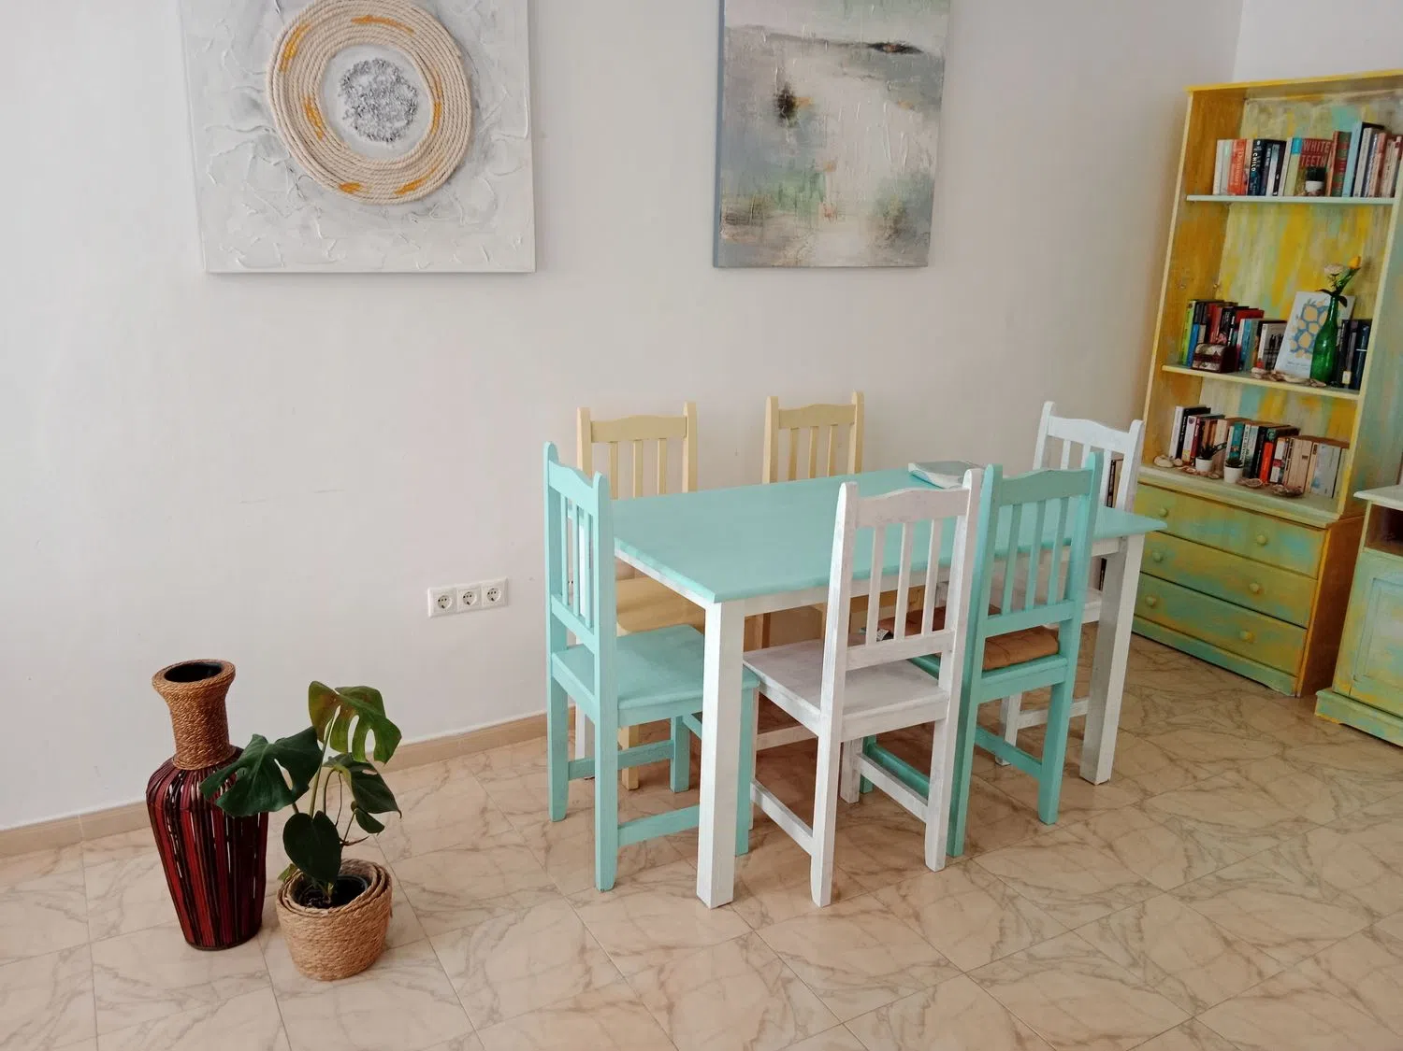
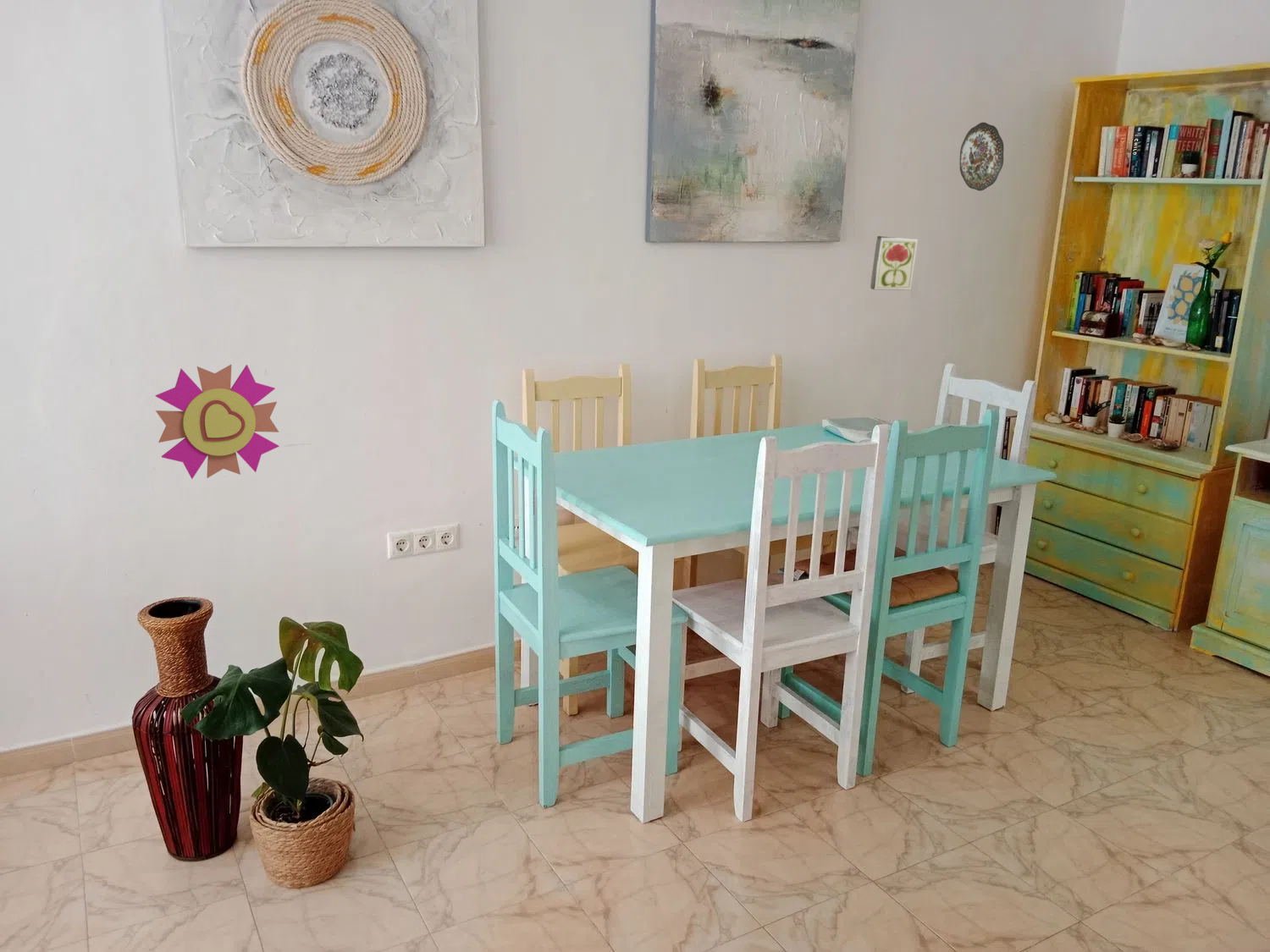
+ decorative plate [959,122,1005,192]
+ wall ornament [154,364,280,480]
+ decorative tile [870,235,919,291]
